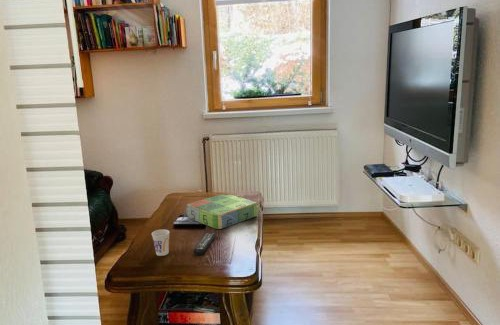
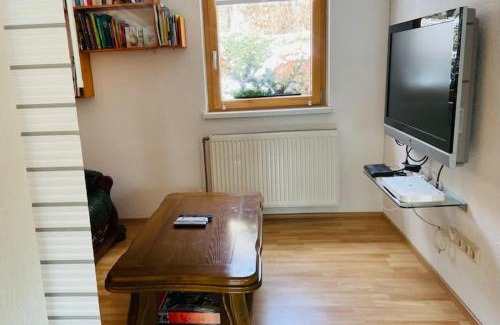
- cup [151,228,171,257]
- remote control [193,232,217,256]
- board game [185,194,259,230]
